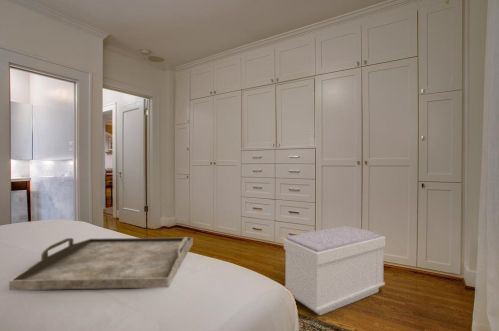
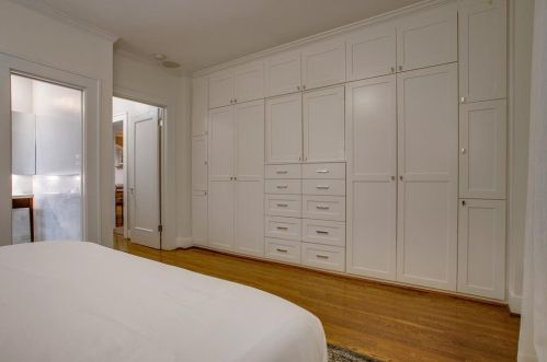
- serving tray [8,236,194,291]
- bench [283,225,386,316]
